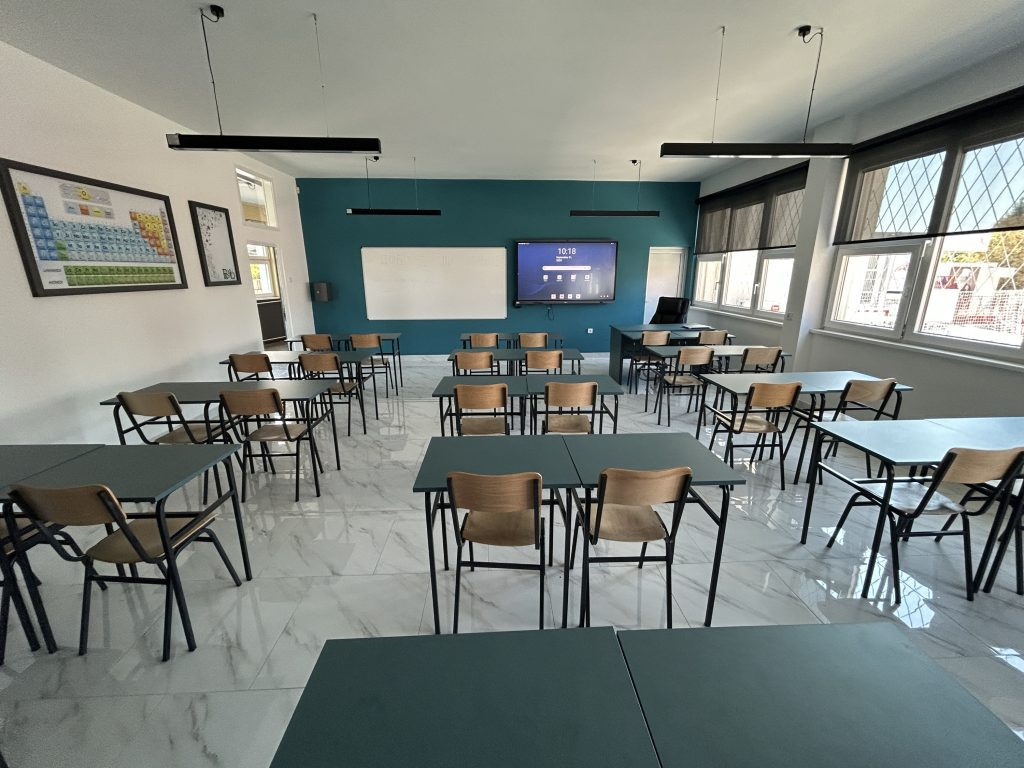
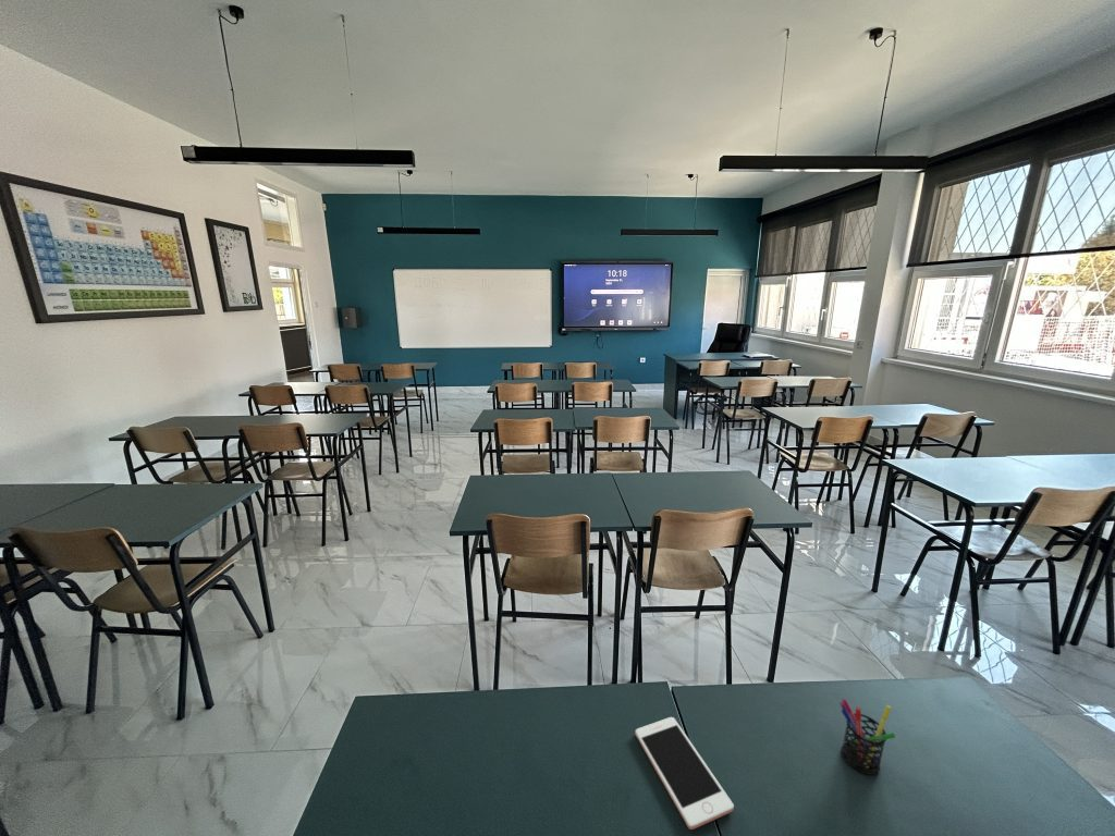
+ pen holder [838,698,896,776]
+ cell phone [634,716,735,831]
